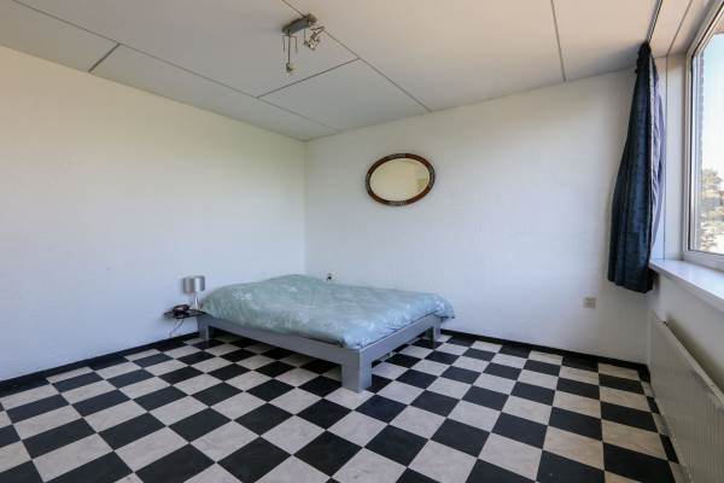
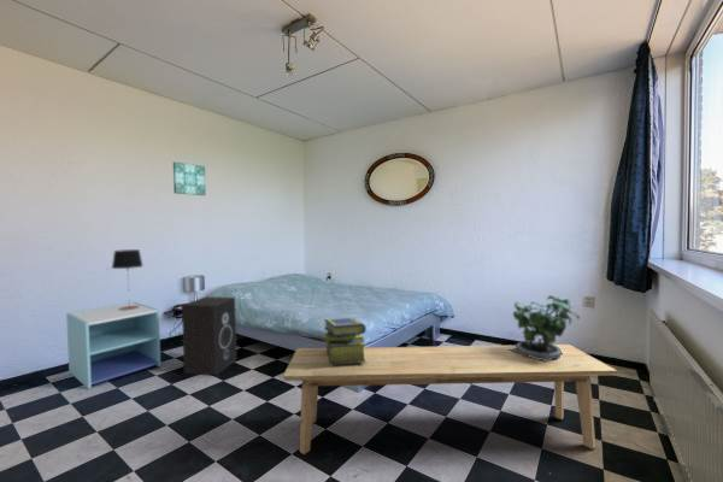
+ nightstand [65,301,161,390]
+ table lamp [111,248,145,310]
+ stack of books [322,317,368,365]
+ wall art [172,160,207,196]
+ speaker [181,295,237,376]
+ bench [282,343,618,455]
+ potted plant [509,294,581,363]
